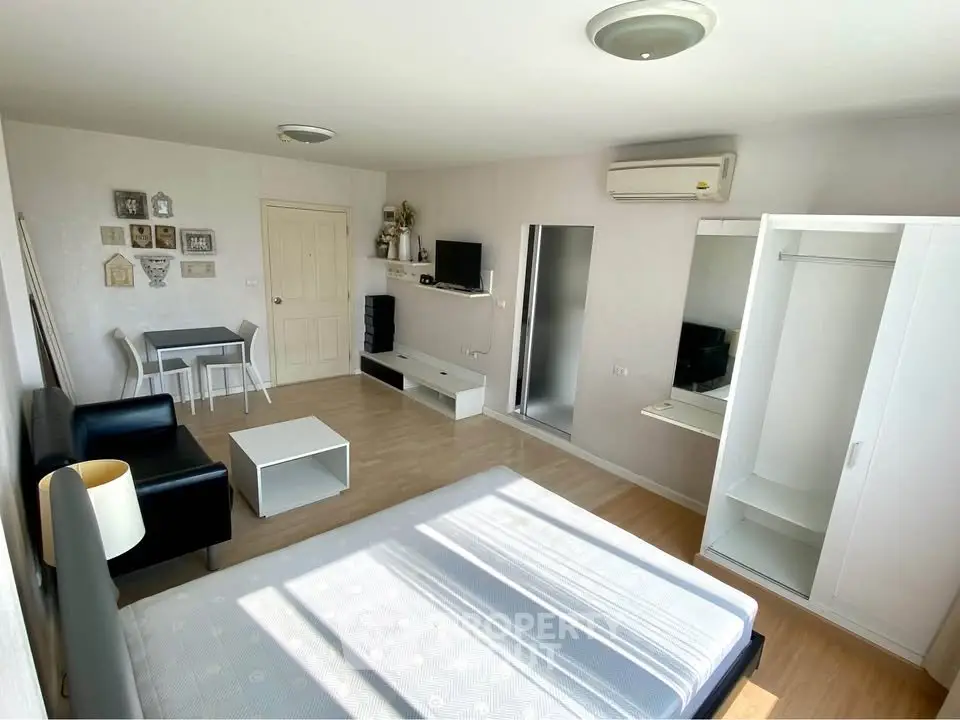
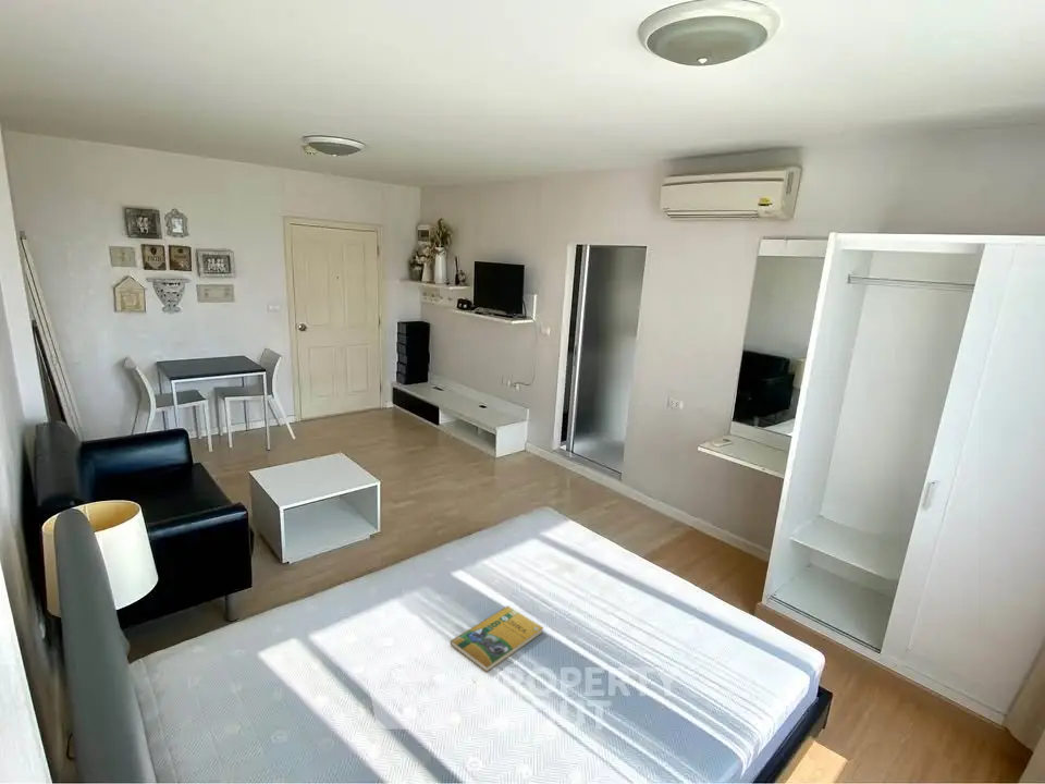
+ booklet [450,605,544,673]
